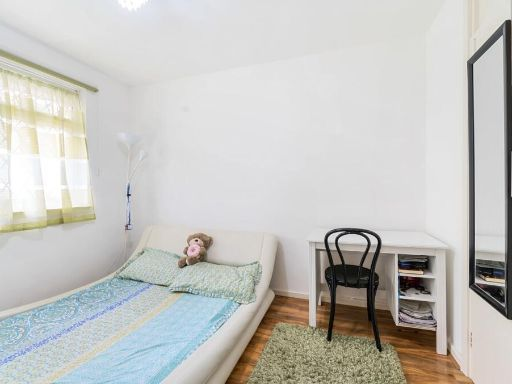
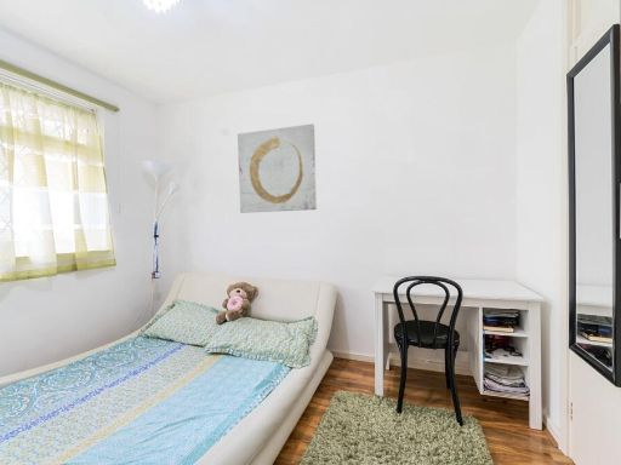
+ wall art [237,124,318,214]
